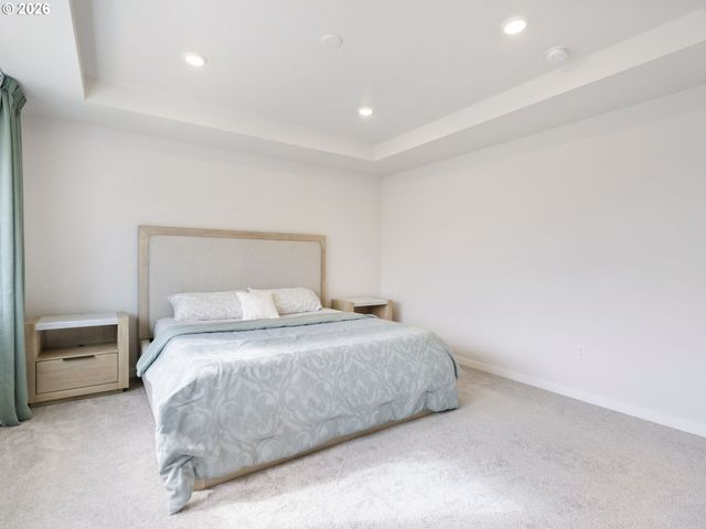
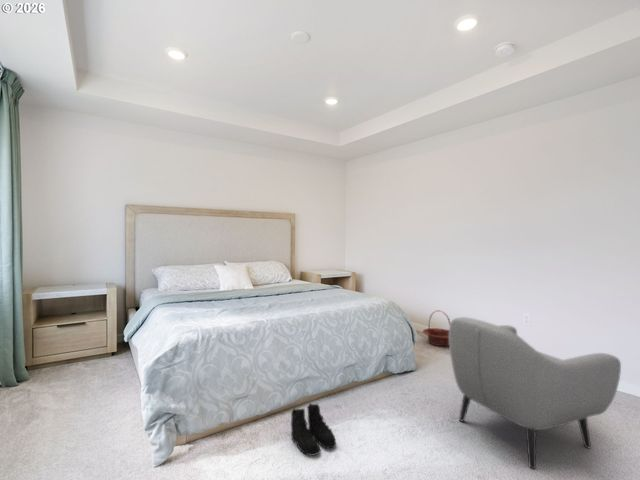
+ boots [290,402,337,457]
+ basket [421,310,451,347]
+ armchair [448,316,622,470]
